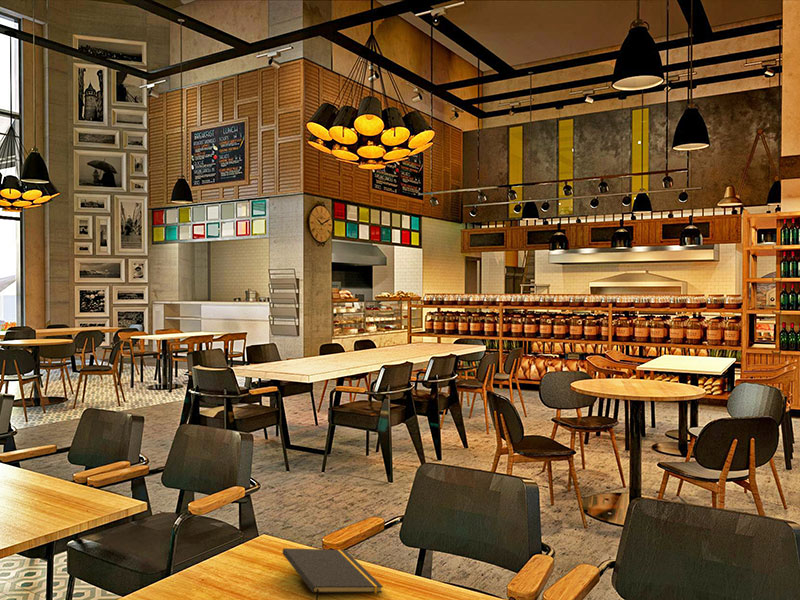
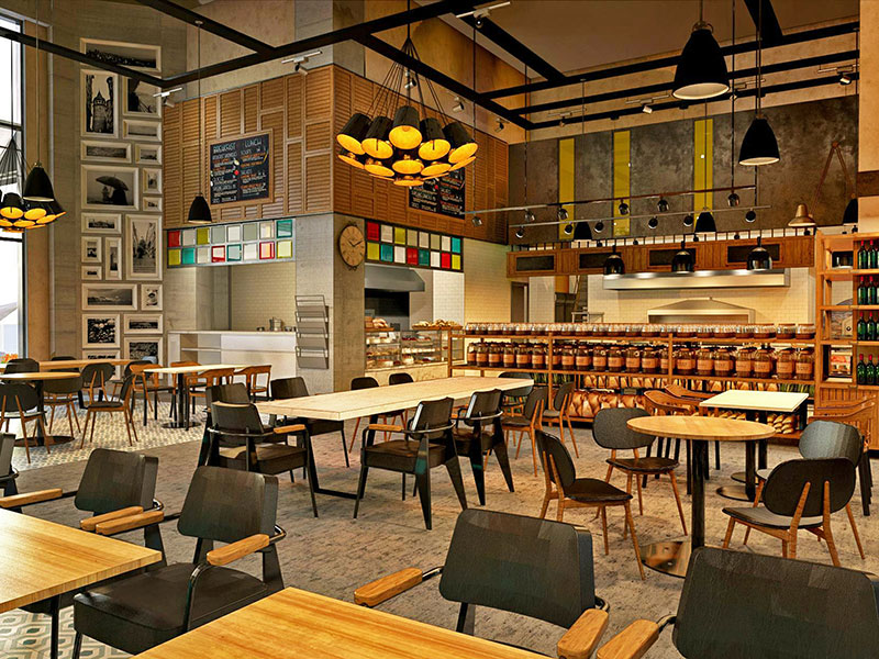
- notepad [282,547,384,600]
